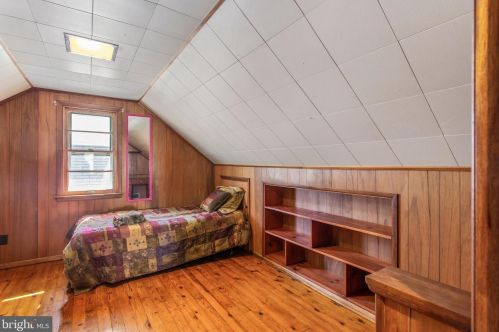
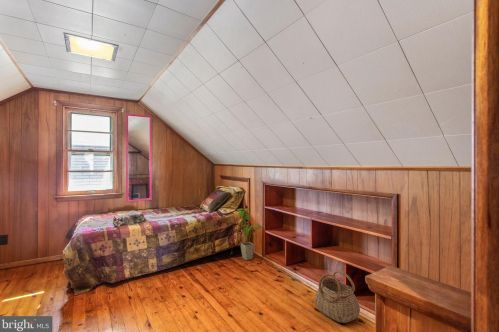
+ basket [314,269,361,324]
+ house plant [236,207,263,261]
